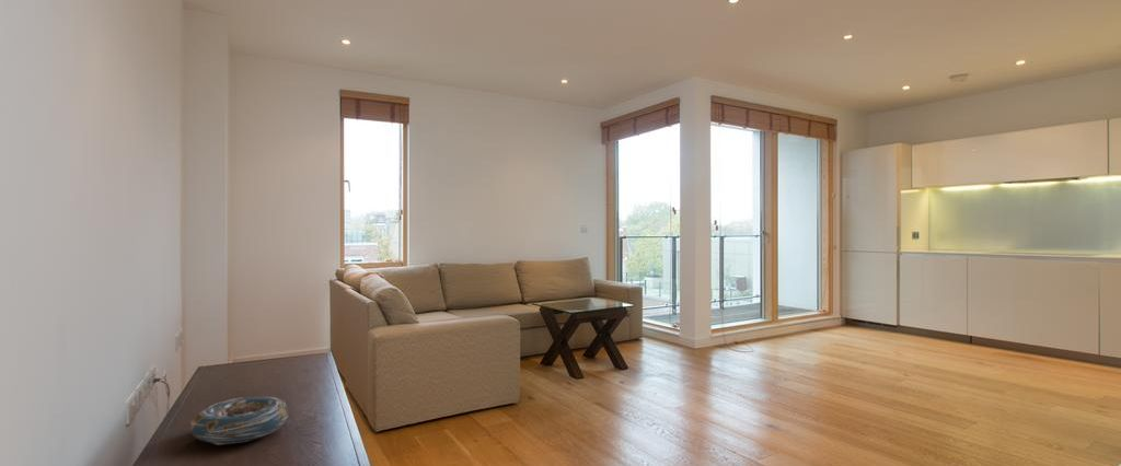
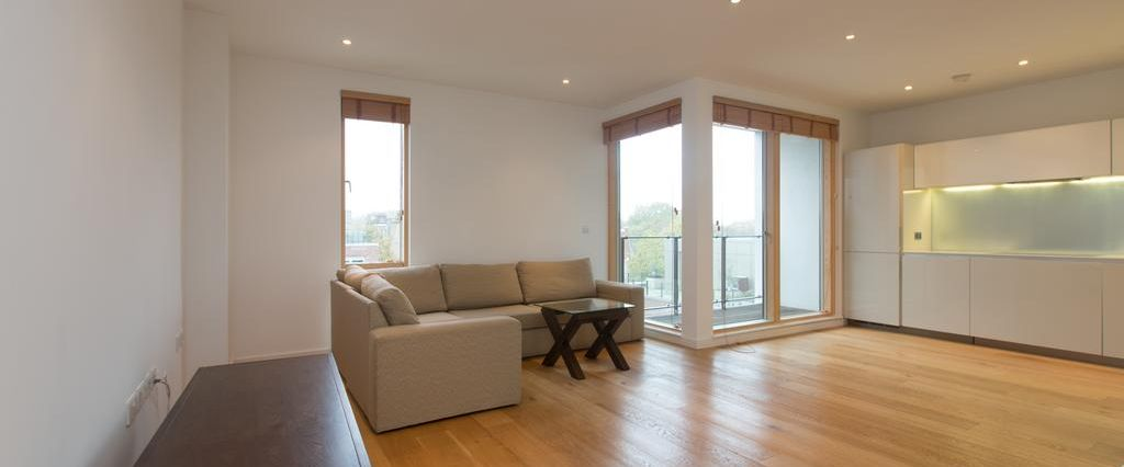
- decorative bowl [189,395,289,446]
